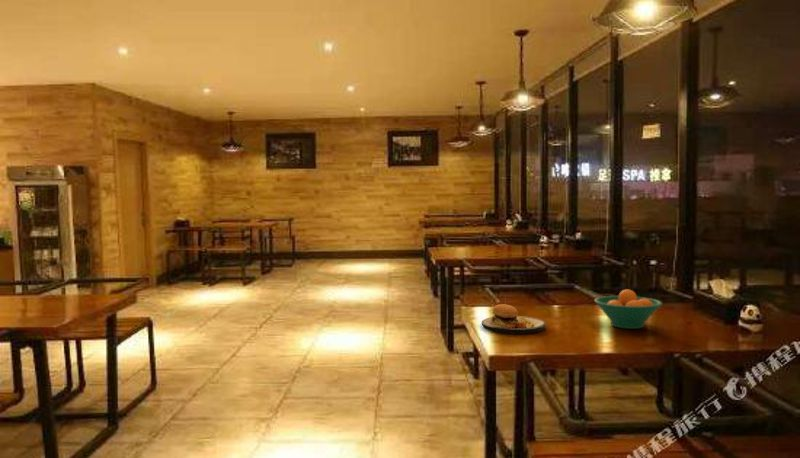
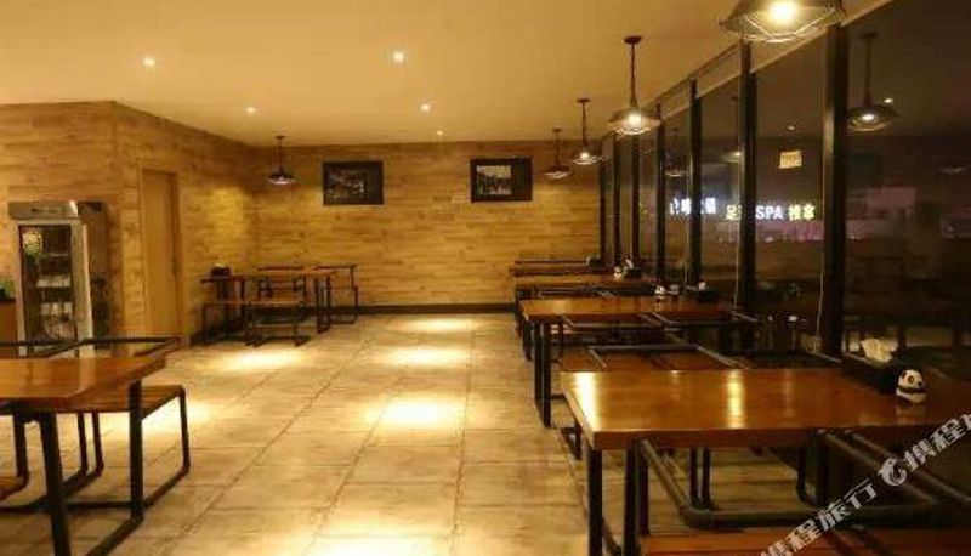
- plate [481,293,547,335]
- fruit bowl [593,288,663,330]
